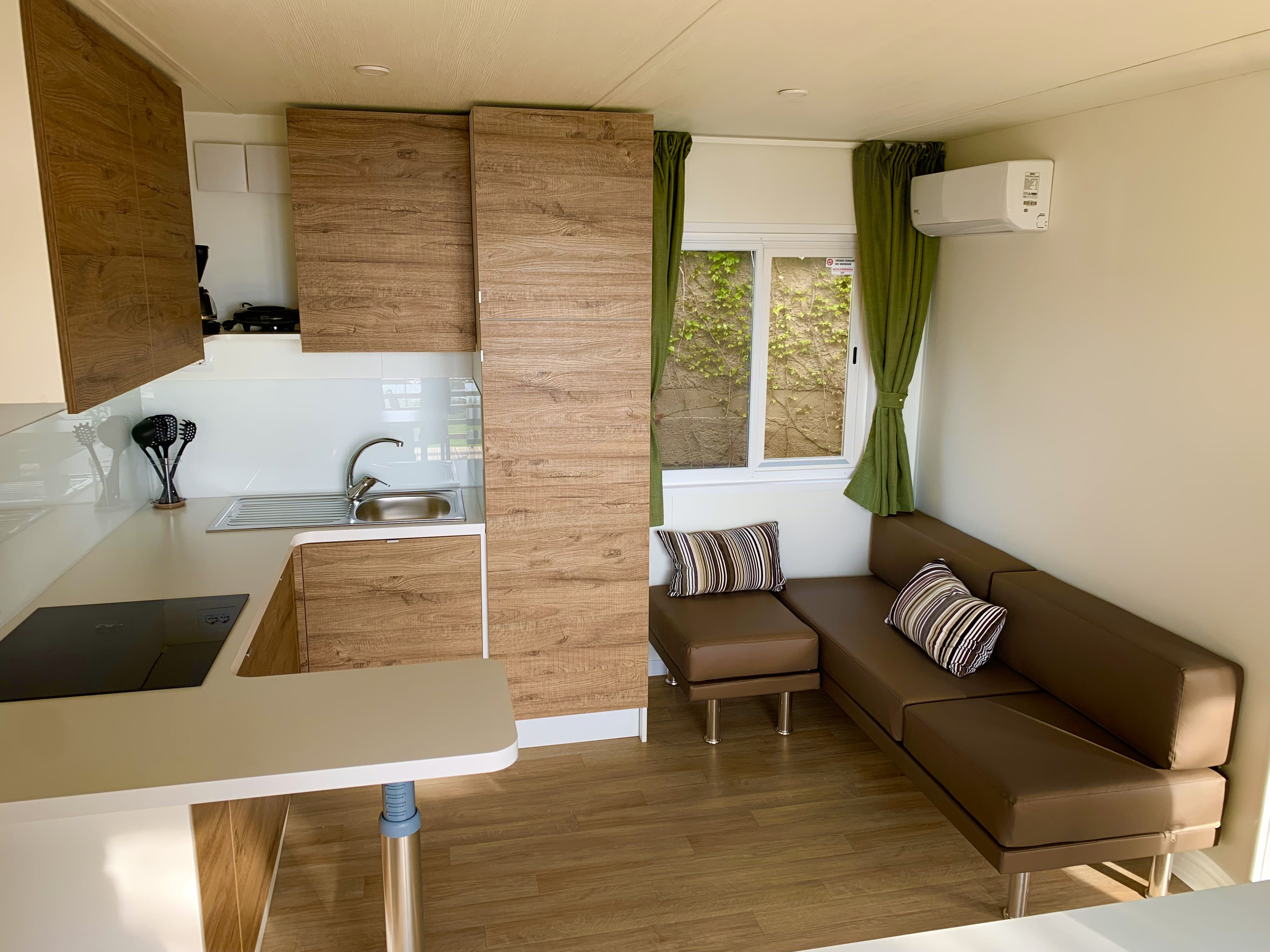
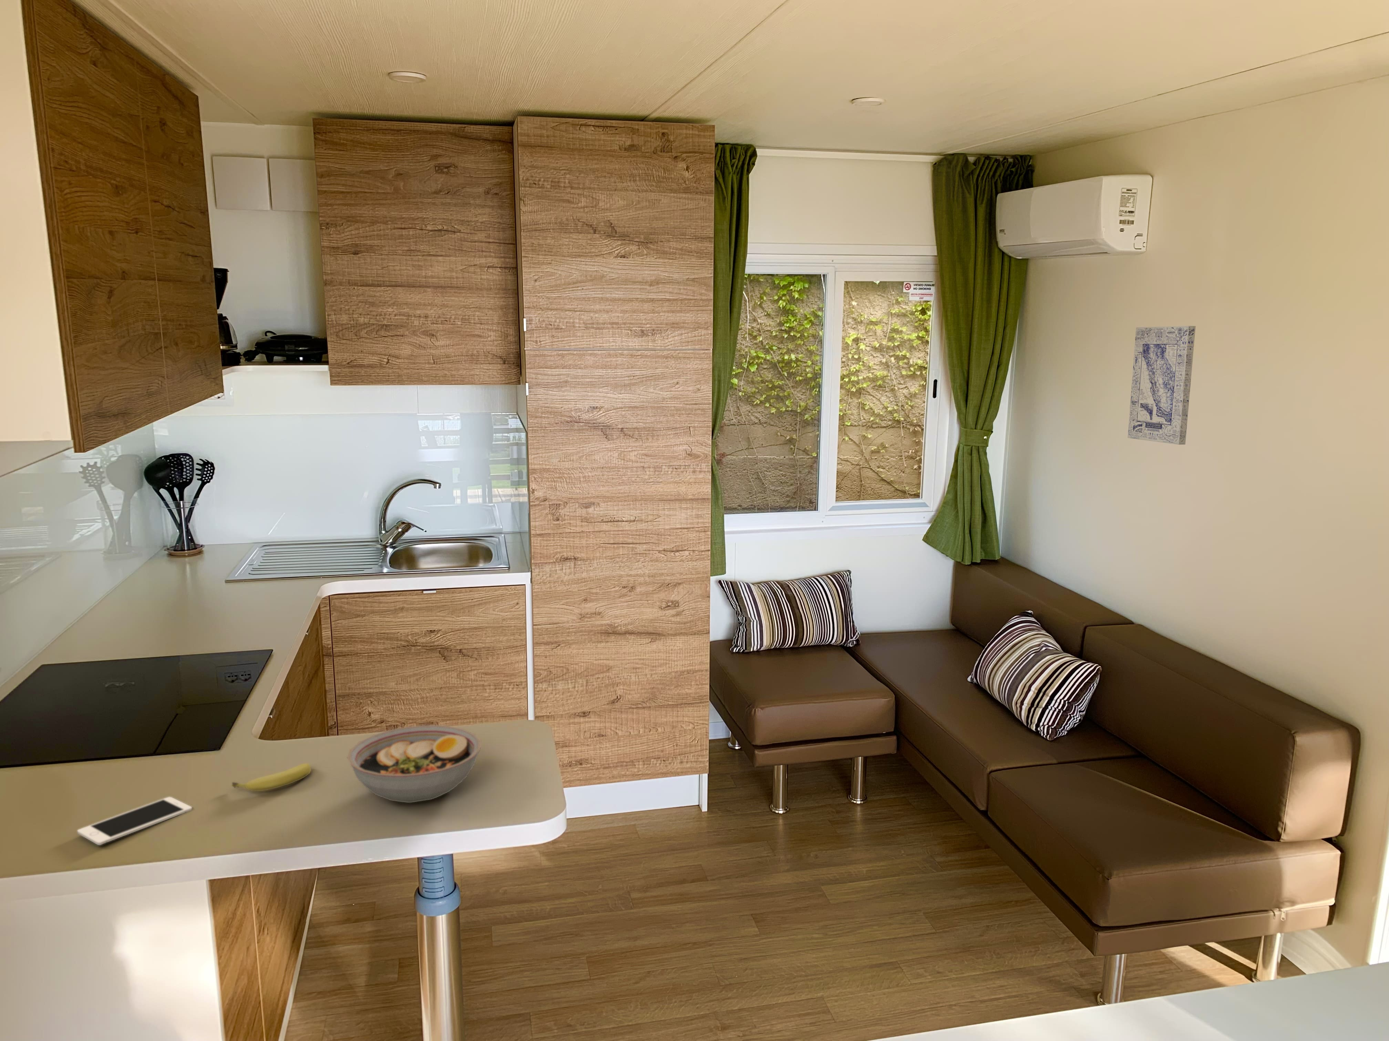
+ fruit [232,763,311,792]
+ cell phone [77,796,192,845]
+ wall art [1128,326,1197,445]
+ bowl [347,725,481,803]
